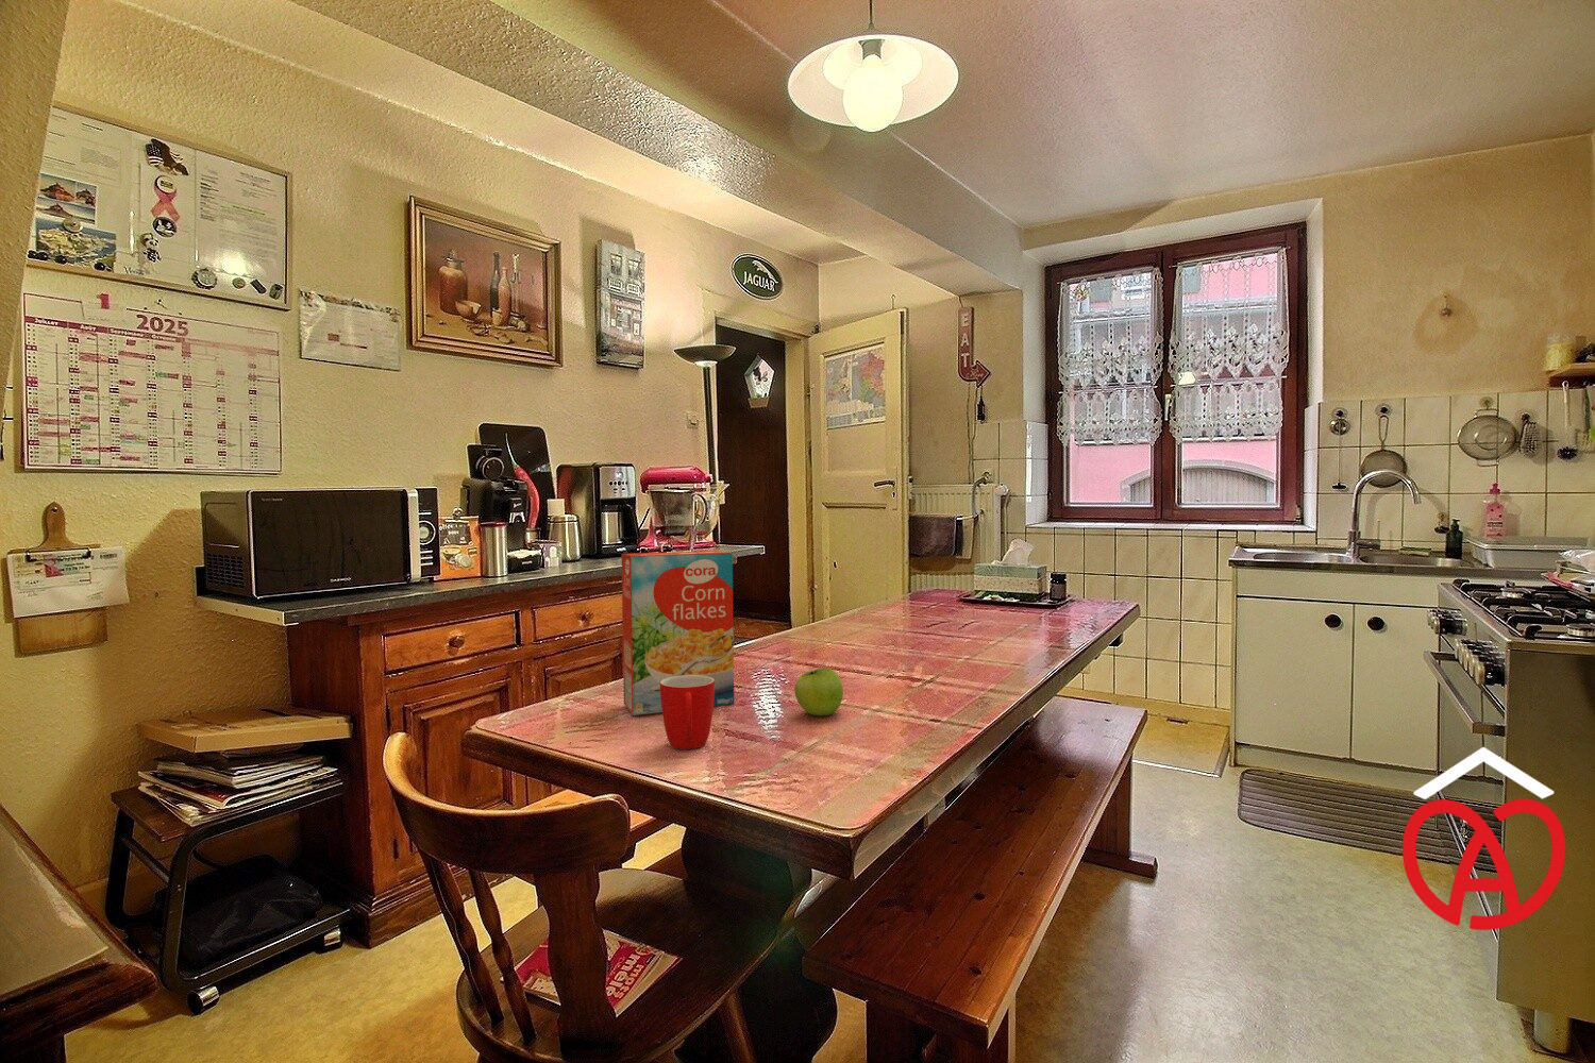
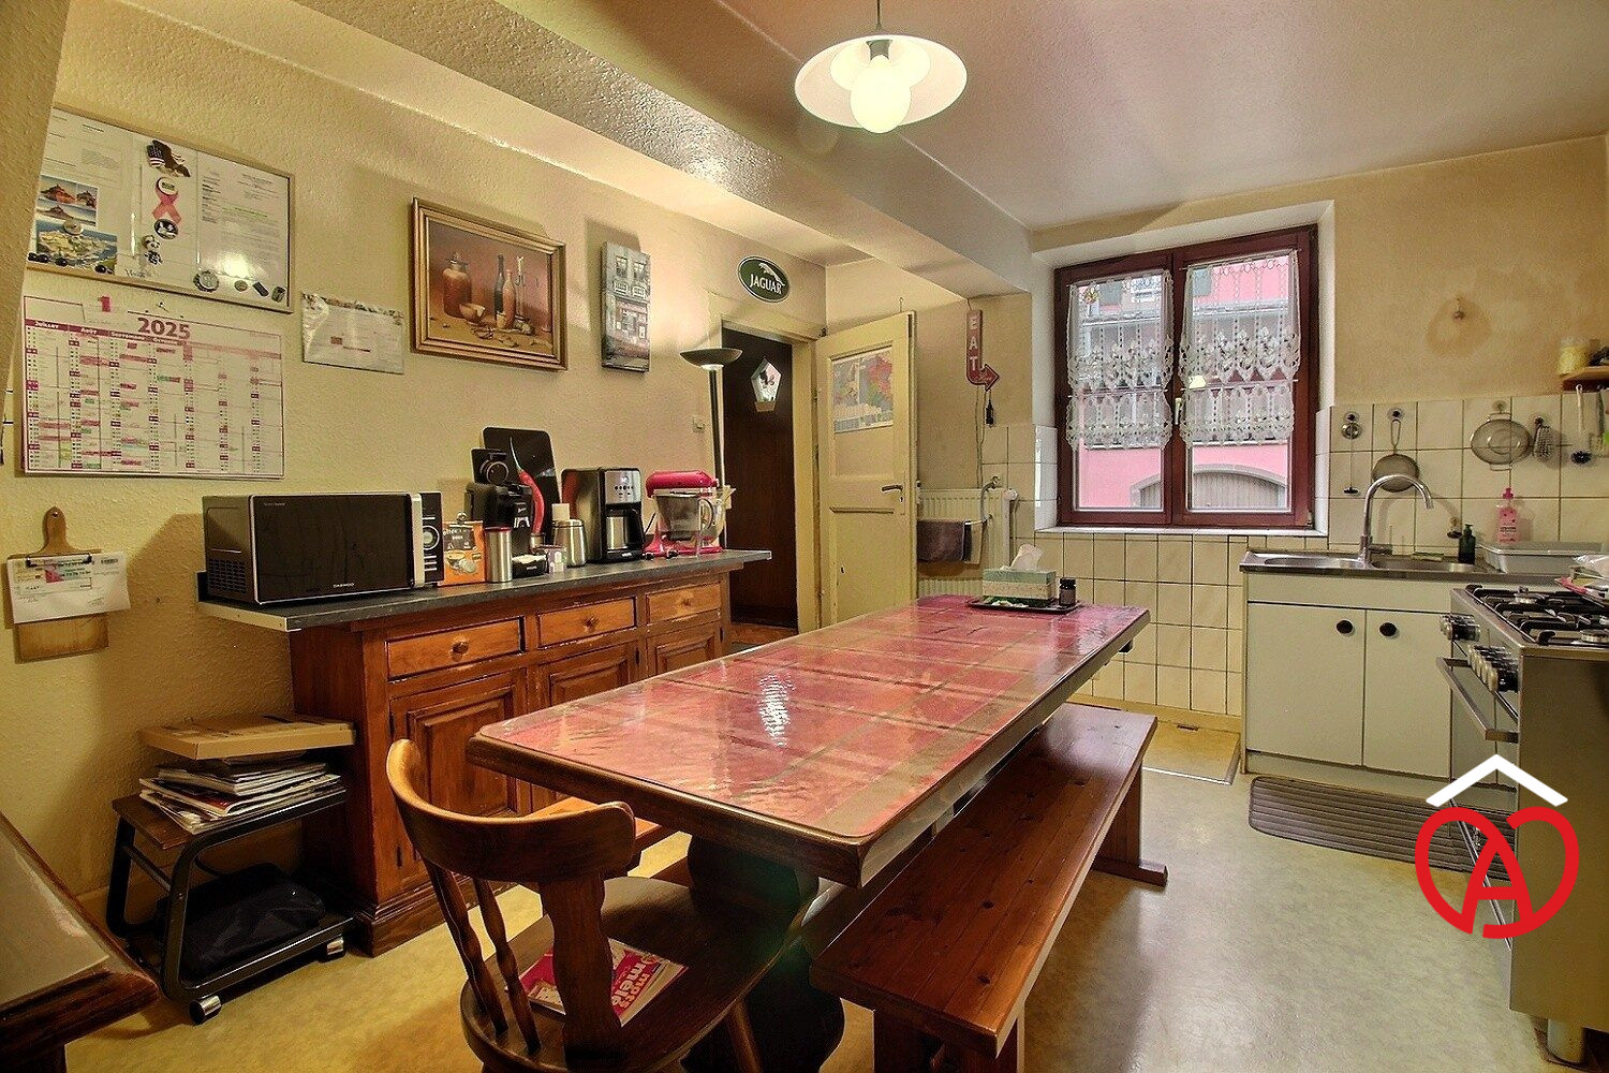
- mug [660,675,714,751]
- cereal box [621,549,735,717]
- fruit [793,667,844,717]
